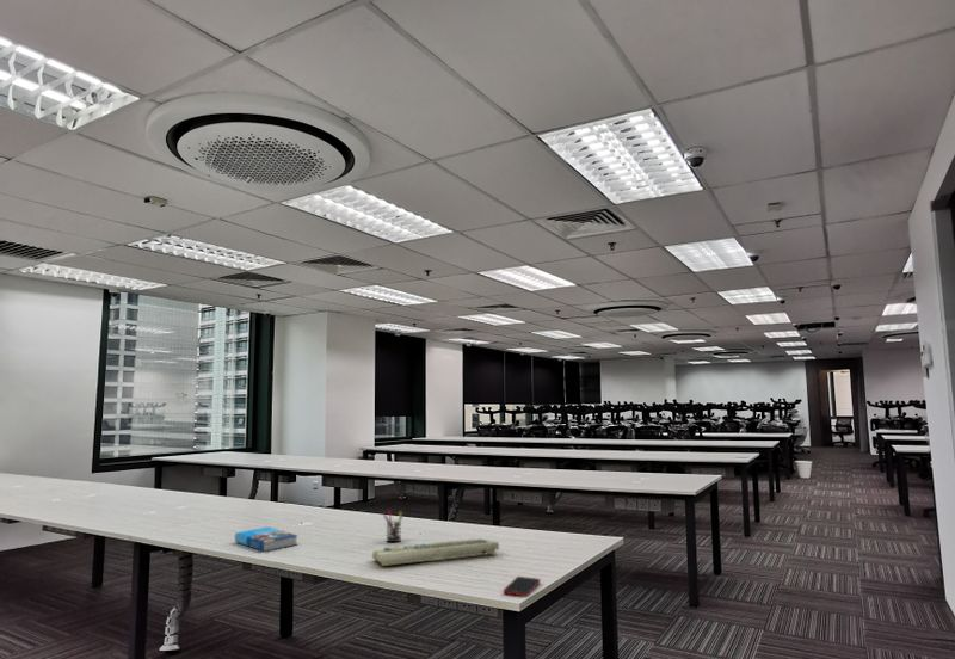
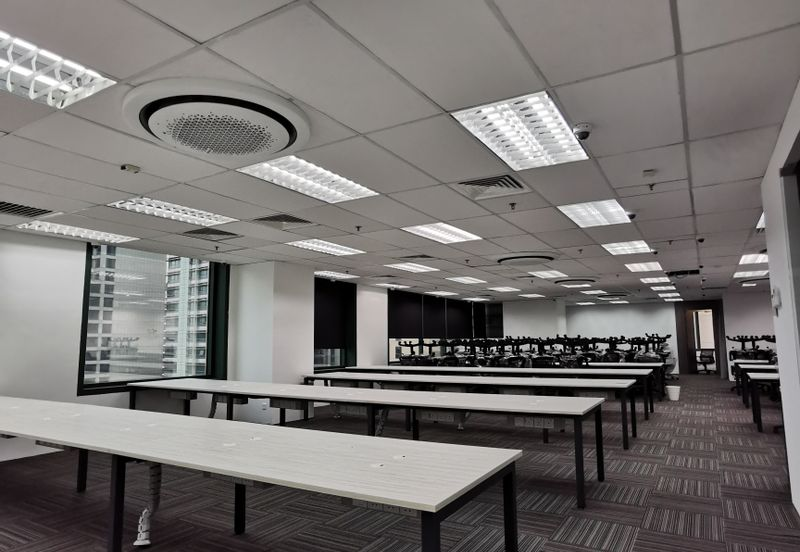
- keyboard [371,537,500,567]
- book [234,525,298,553]
- cell phone [503,575,542,597]
- pen holder [382,510,405,543]
